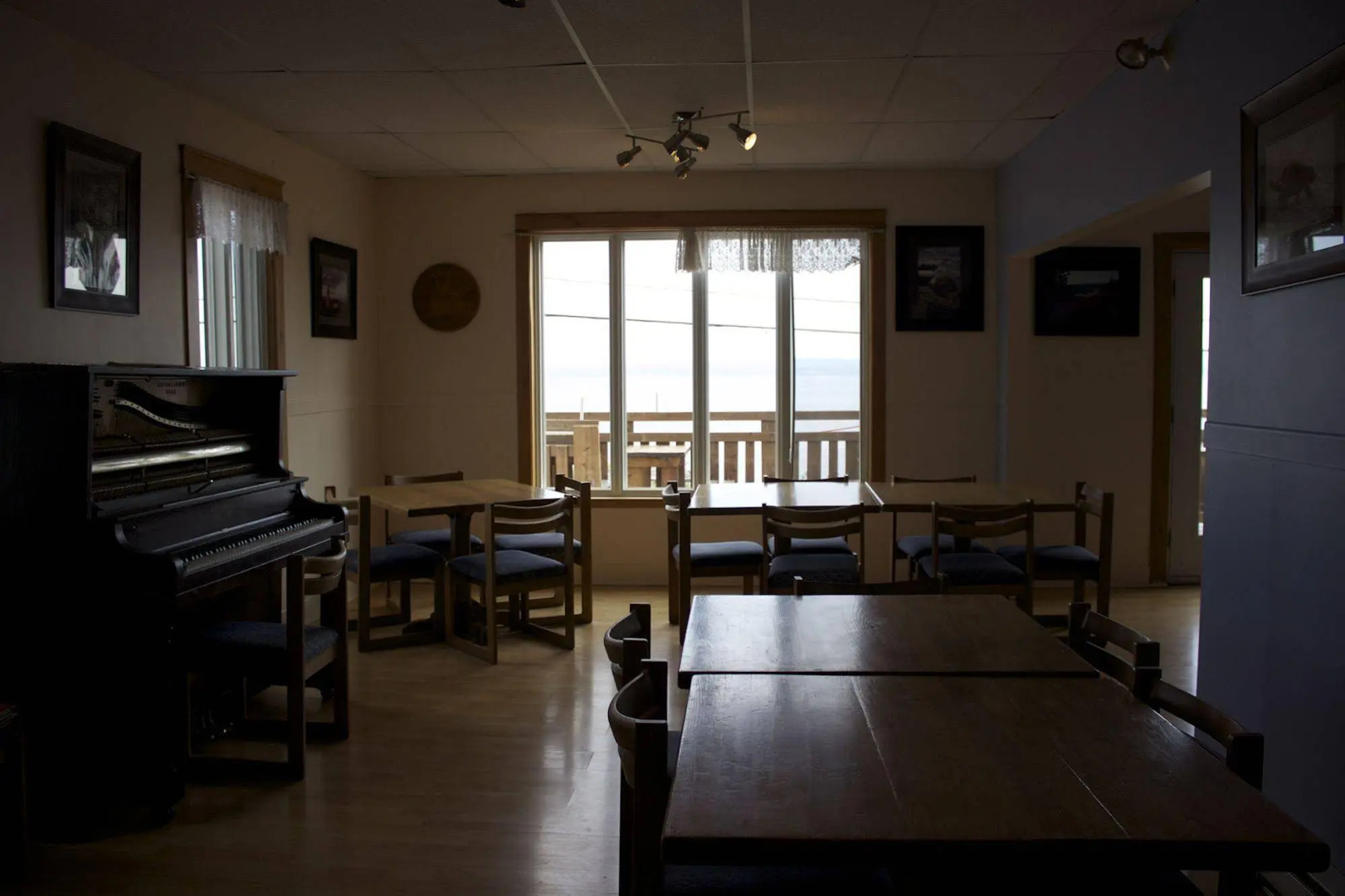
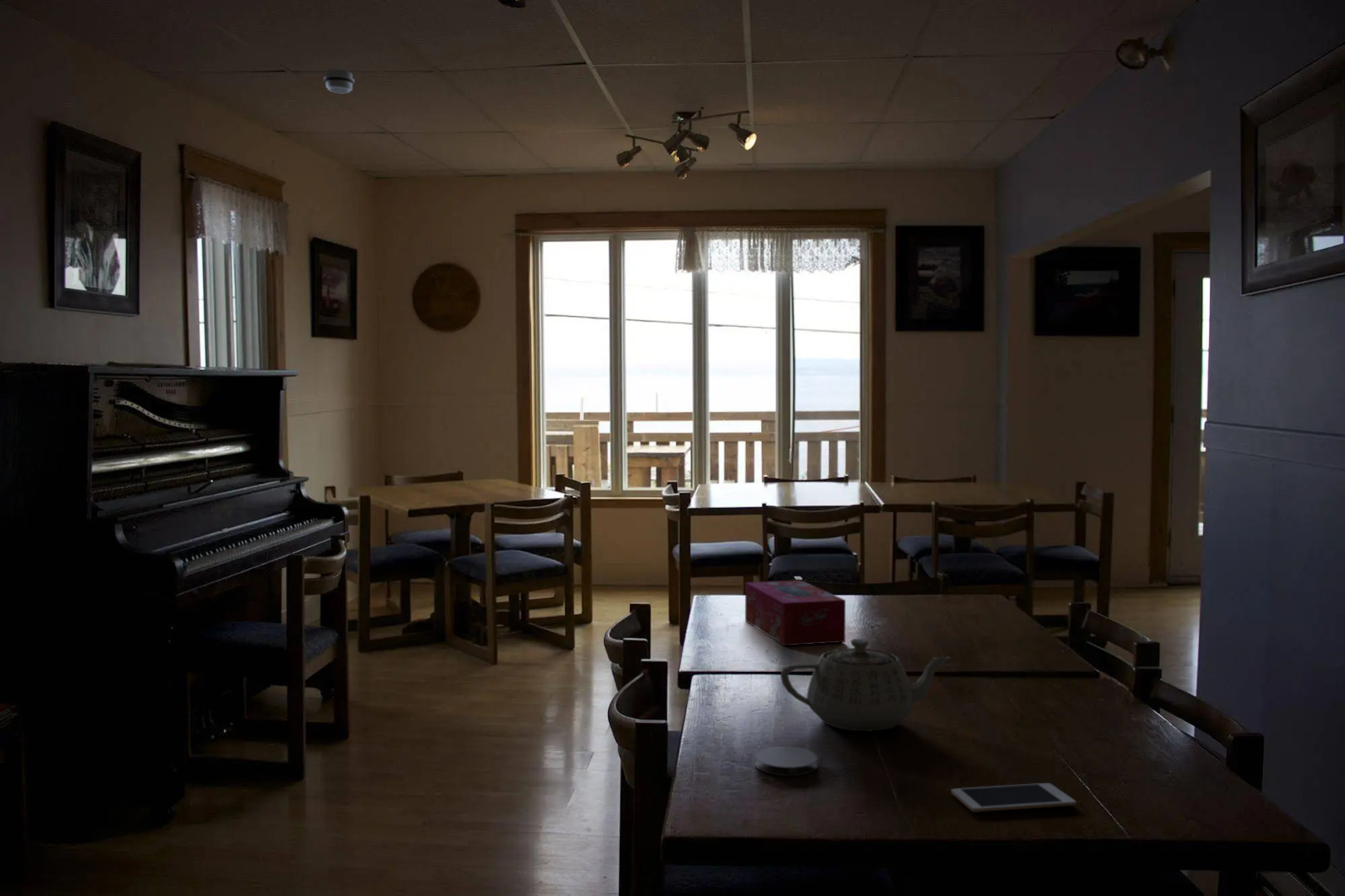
+ smoke detector [323,68,355,94]
+ teapot [780,638,952,733]
+ coaster [754,746,818,777]
+ cell phone [951,782,1077,813]
+ tissue box [744,579,846,646]
